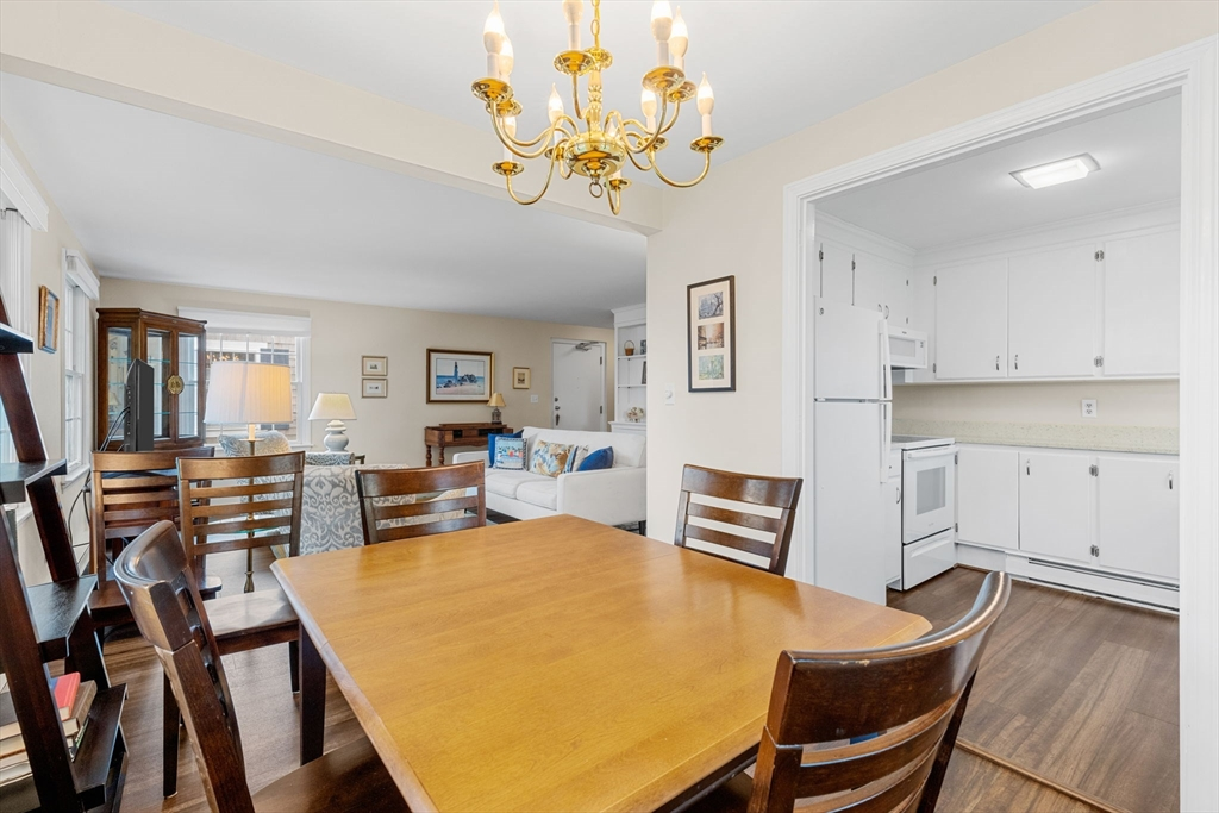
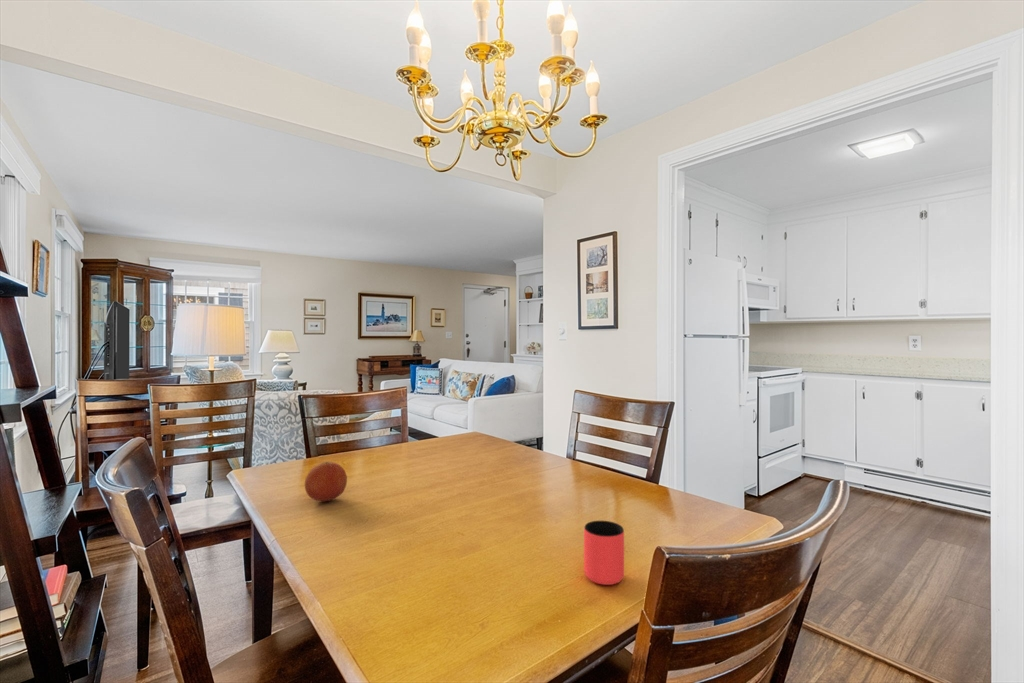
+ fruit [304,461,348,502]
+ cup [583,520,625,586]
